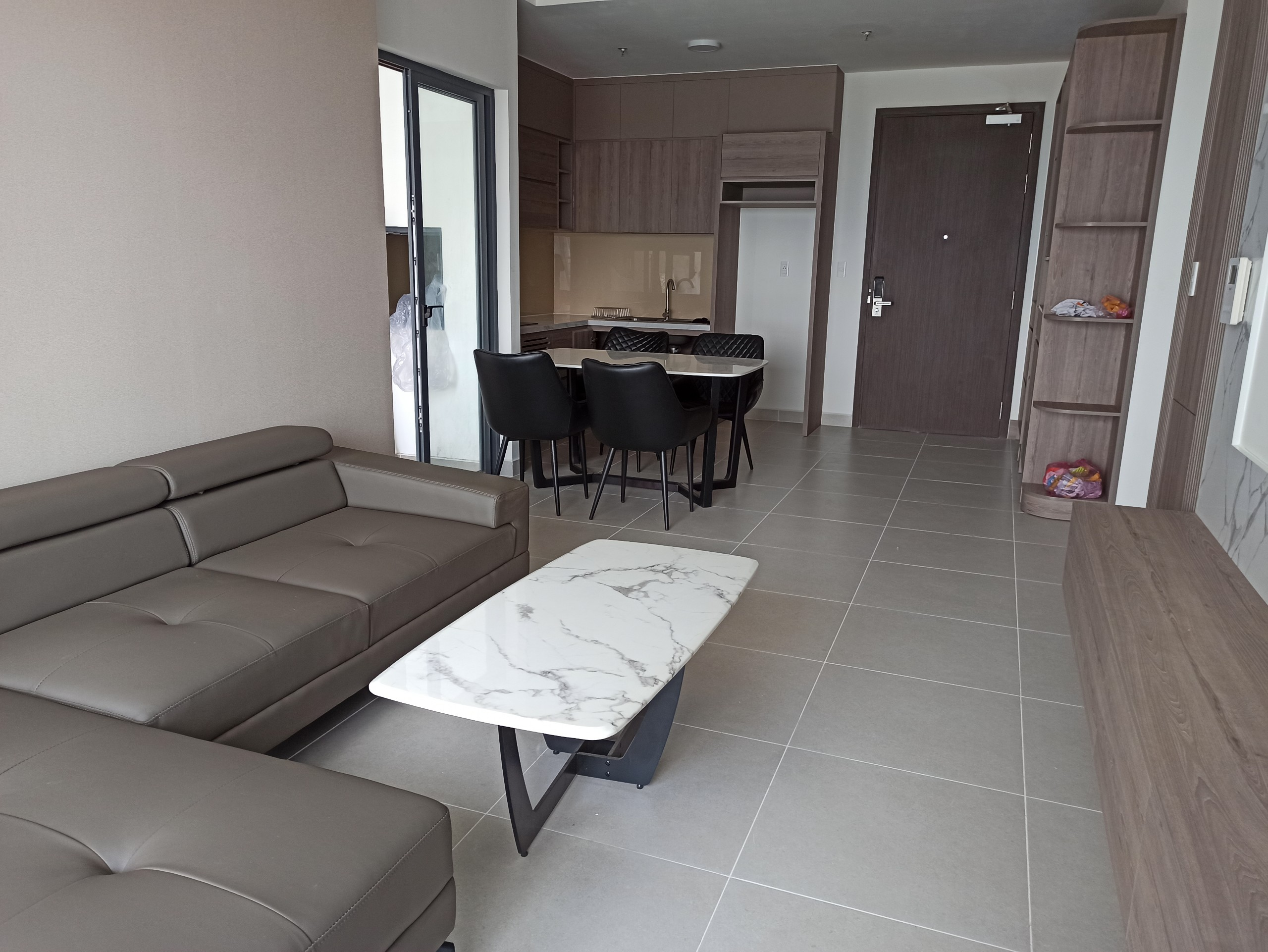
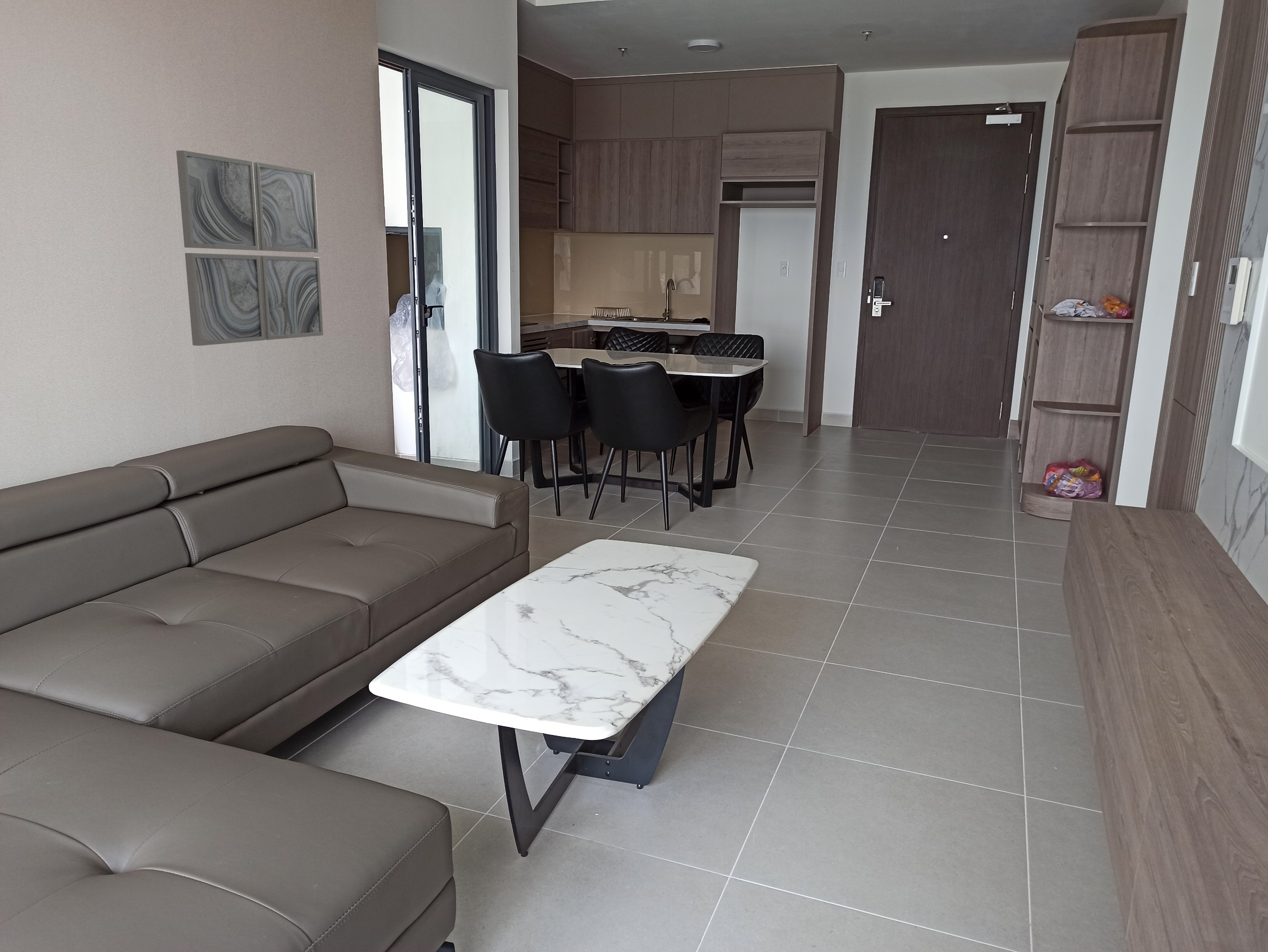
+ wall art [176,150,323,346]
